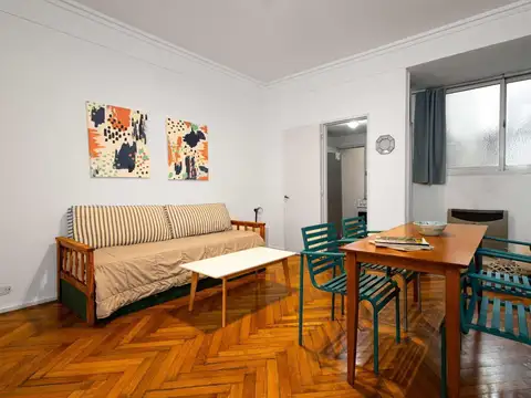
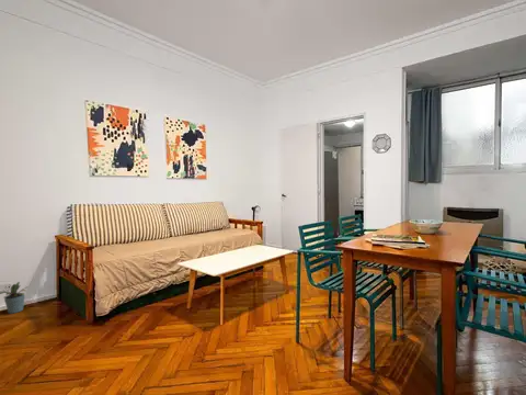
+ potted plant [0,281,30,315]
